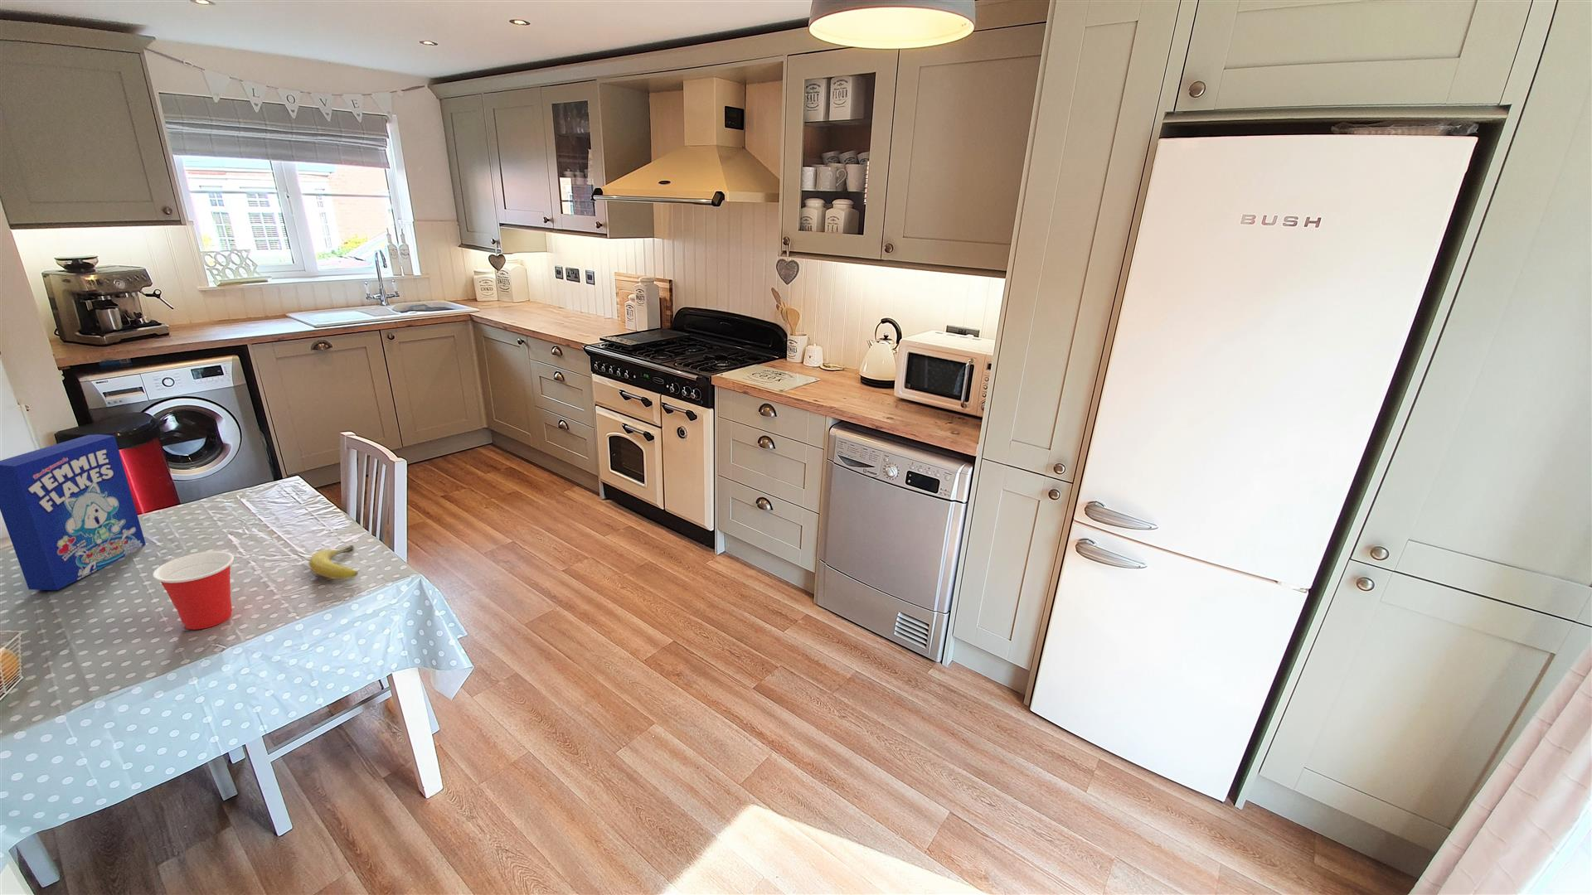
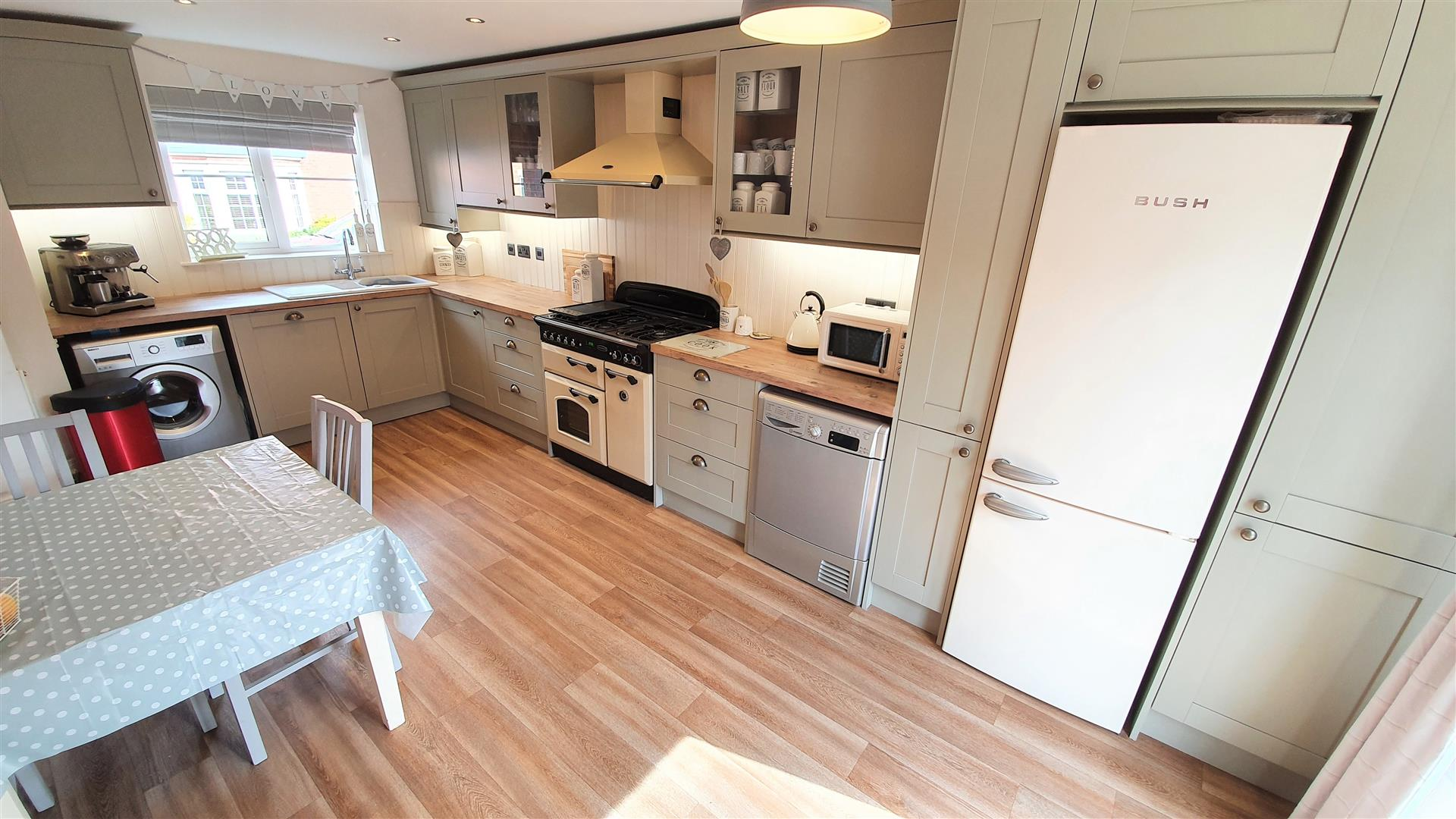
- cereal box [0,434,147,591]
- cup [152,551,235,631]
- fruit [308,544,359,580]
